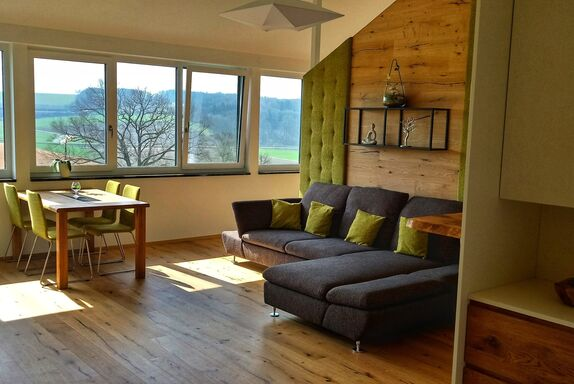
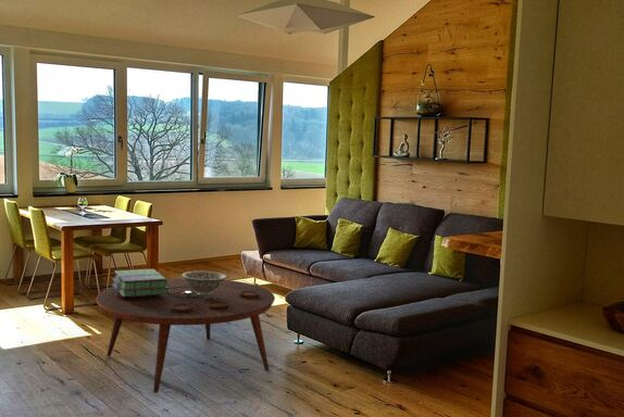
+ stack of books [111,268,170,296]
+ coffee table [96,277,276,394]
+ decorative bowl [180,270,228,294]
